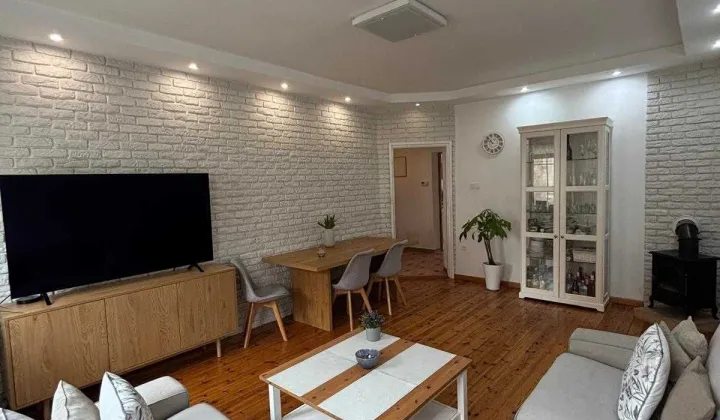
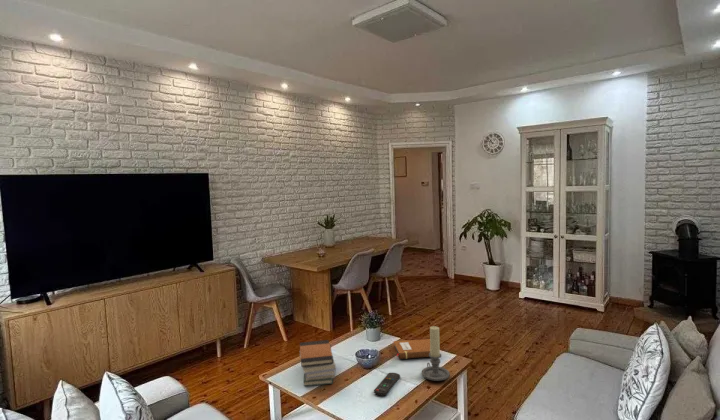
+ notebook [393,338,430,360]
+ book stack [299,339,337,387]
+ candle holder [421,325,451,382]
+ remote control [373,372,401,397]
